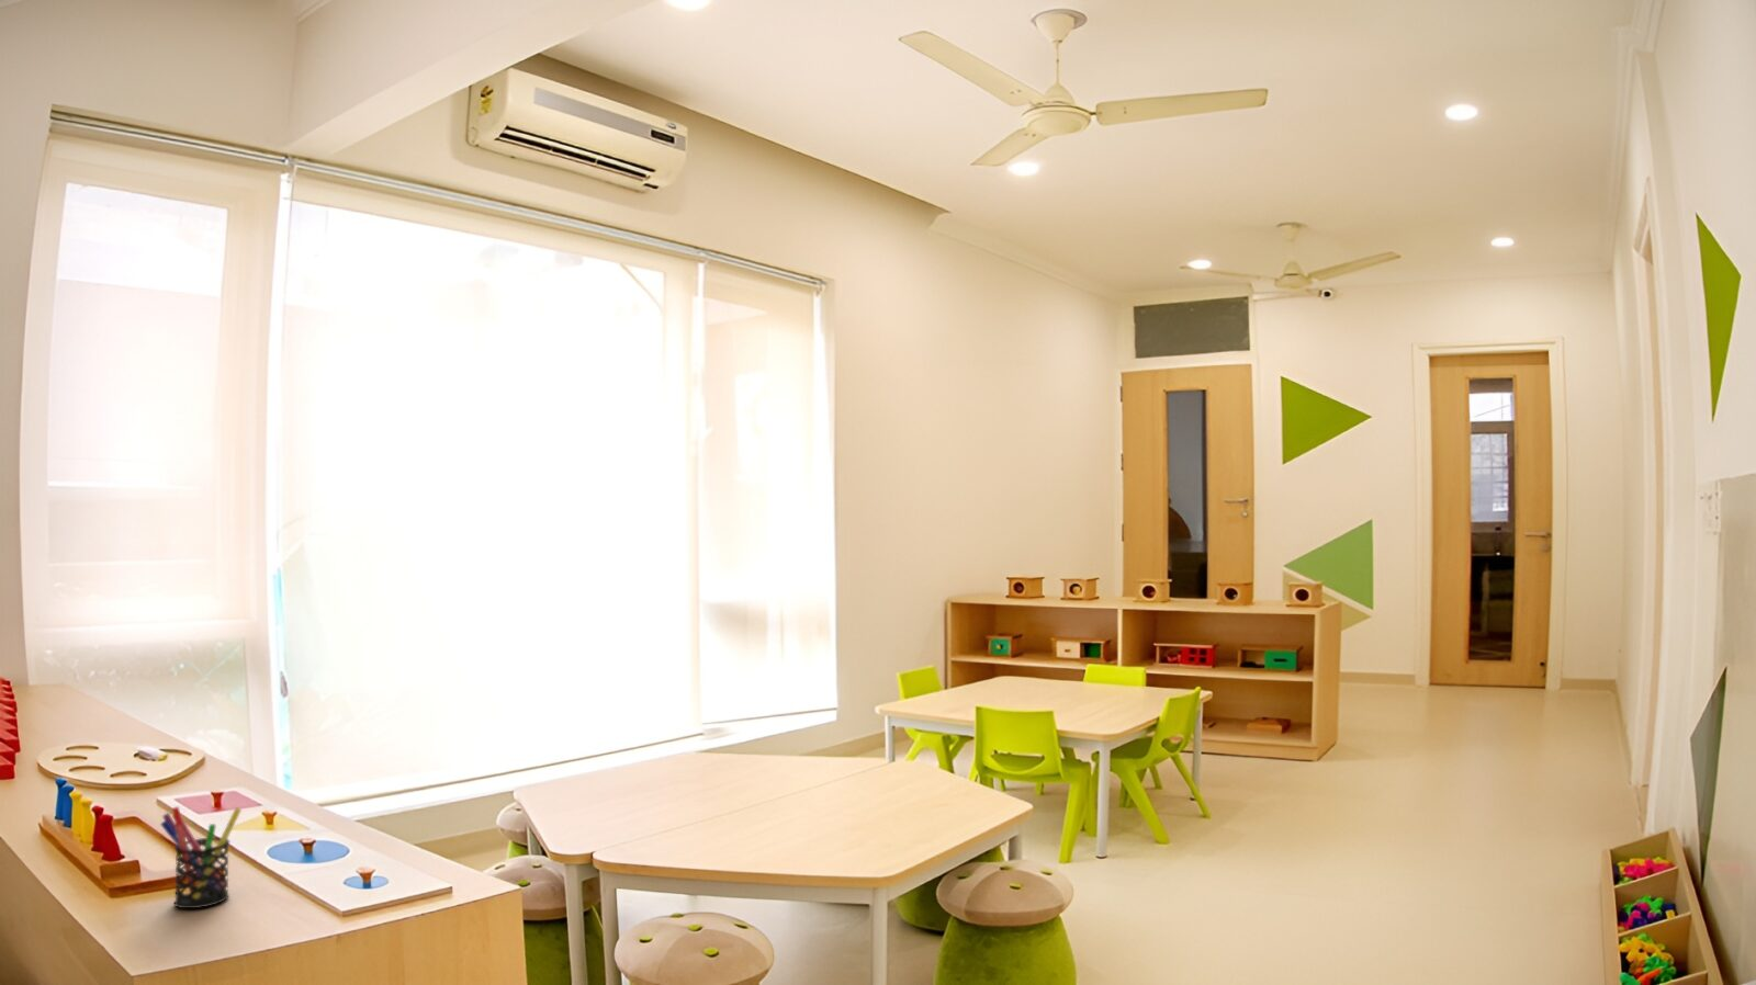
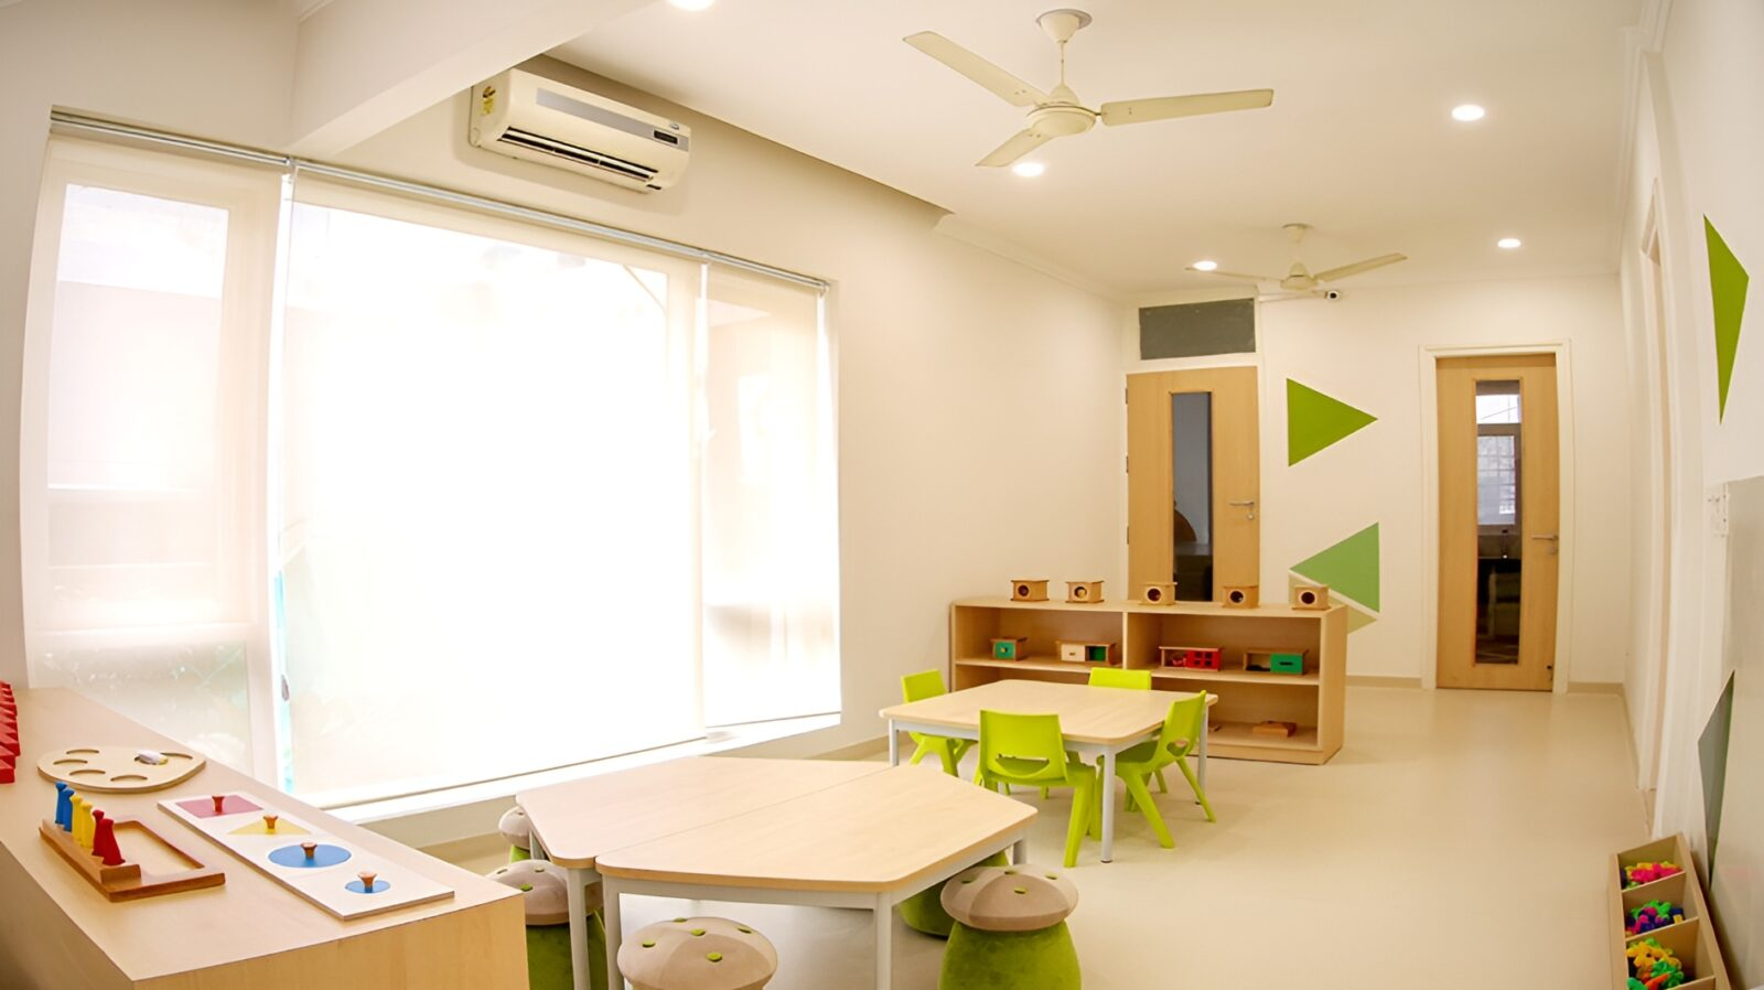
- pen holder [159,805,242,909]
